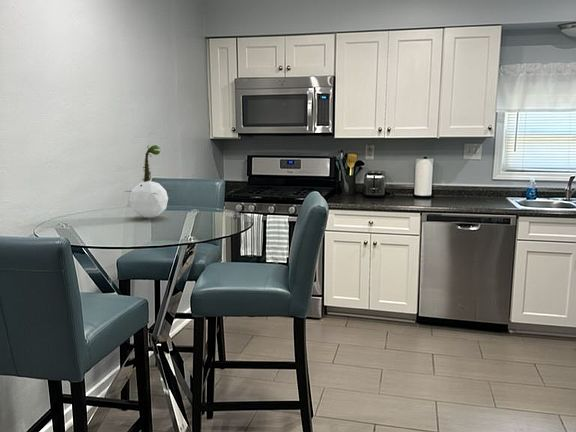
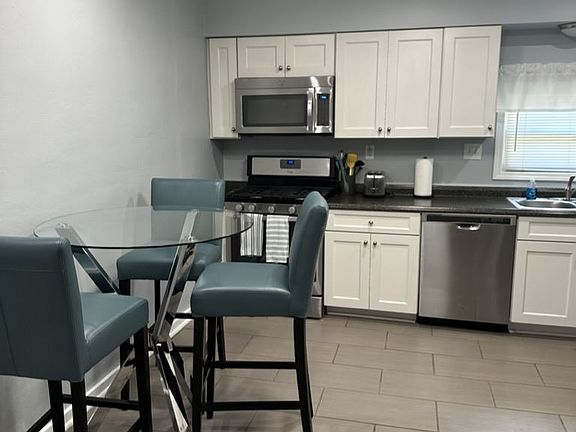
- plant [124,144,173,219]
